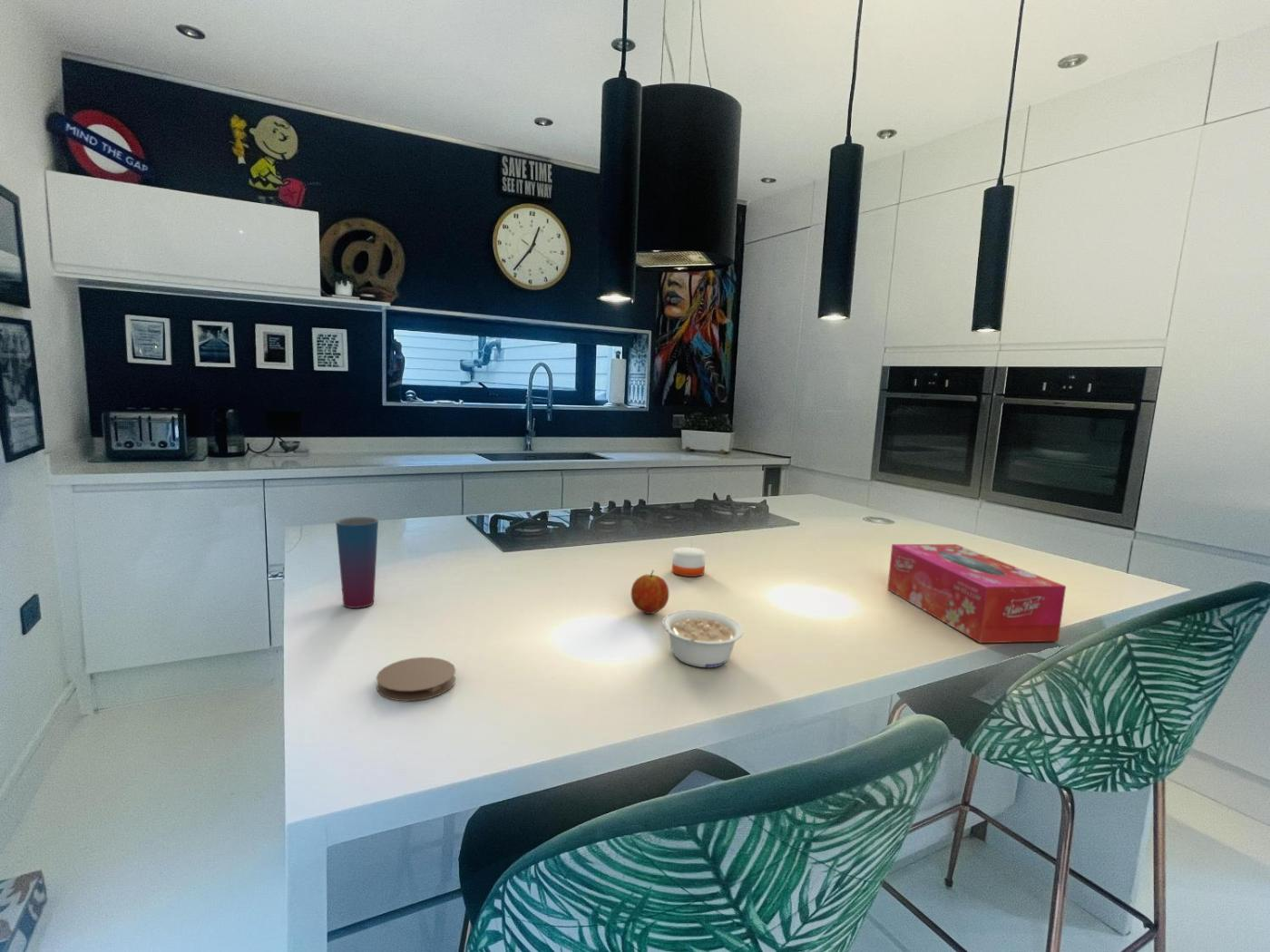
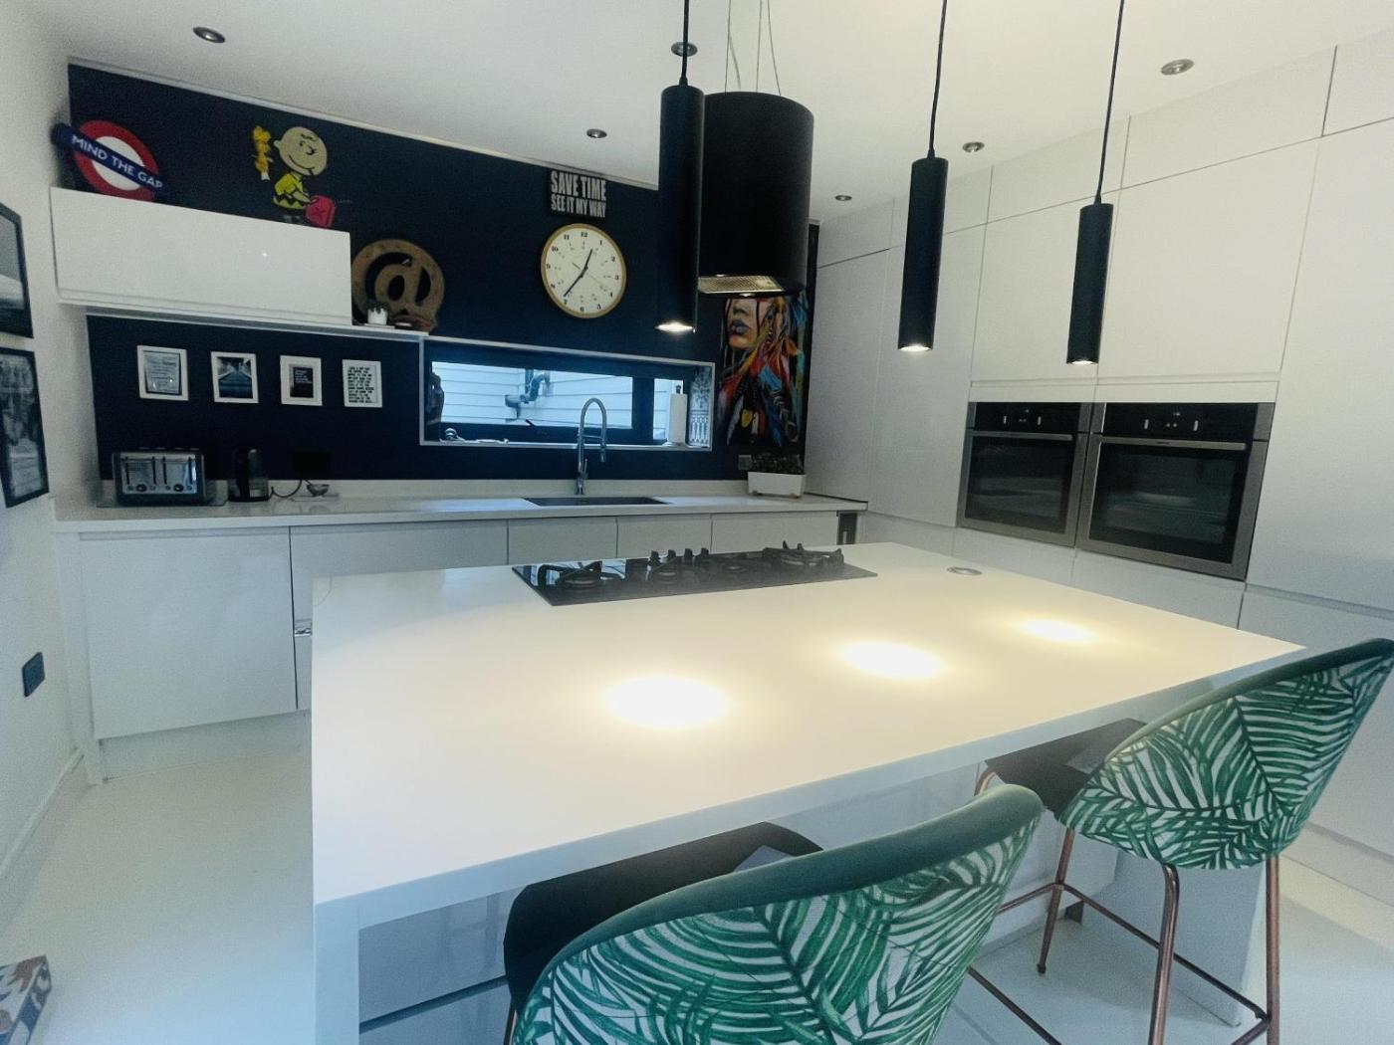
- candle [671,539,707,578]
- coaster [376,656,456,702]
- legume [661,609,745,668]
- tissue box [886,543,1067,644]
- cup [335,516,379,609]
- fruit [630,569,669,615]
